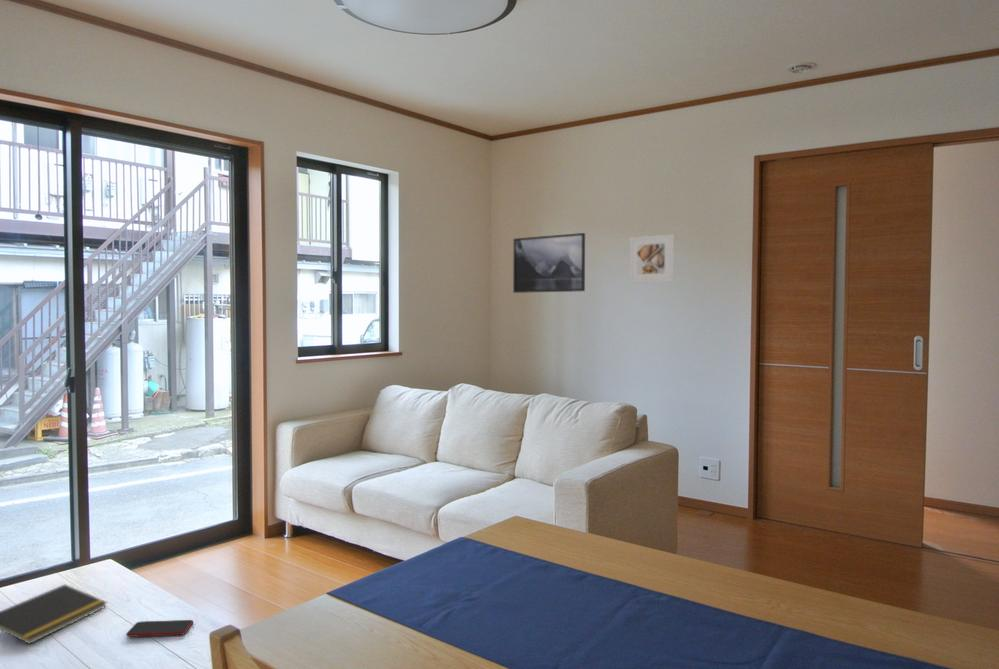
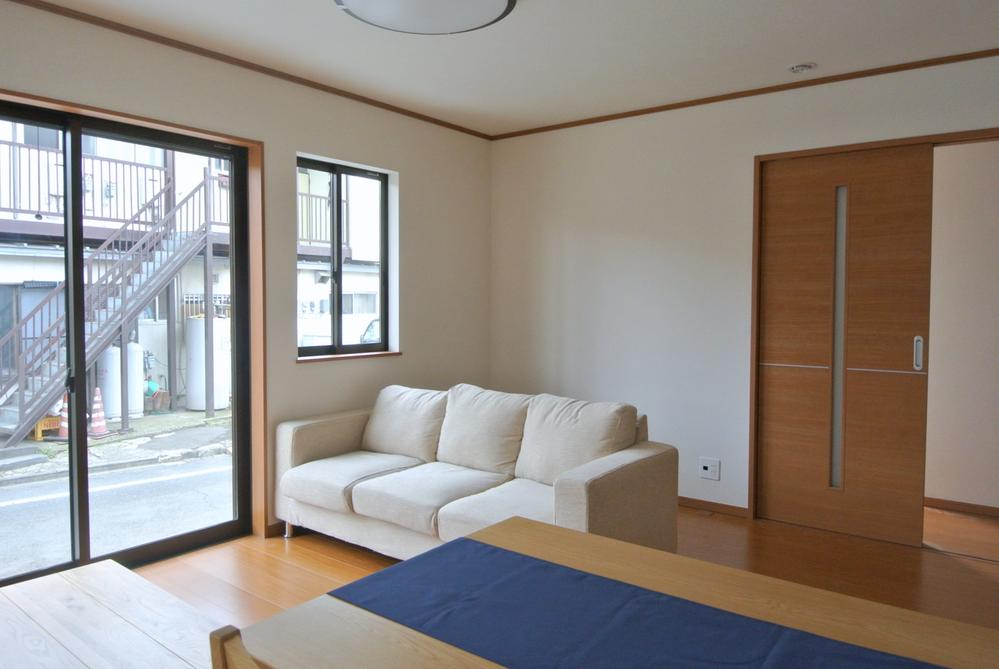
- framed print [512,232,586,294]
- smartphone [125,619,194,638]
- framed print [628,233,675,284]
- notepad [0,583,108,645]
